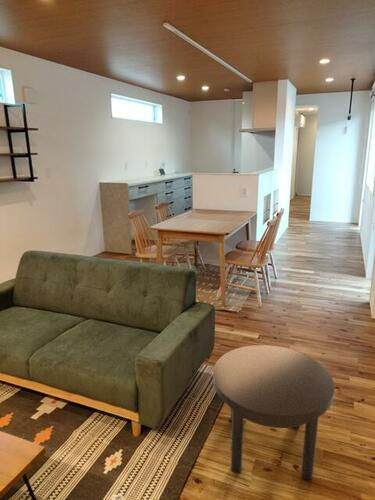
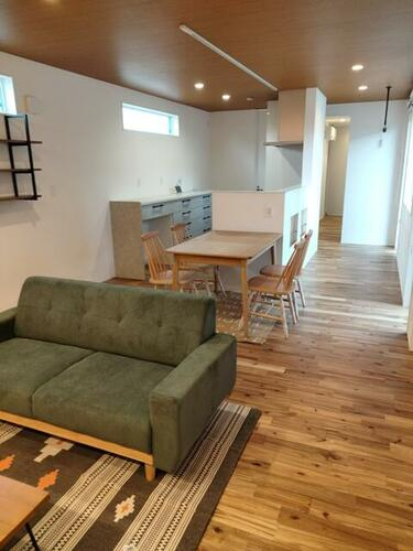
- side table [212,344,335,480]
